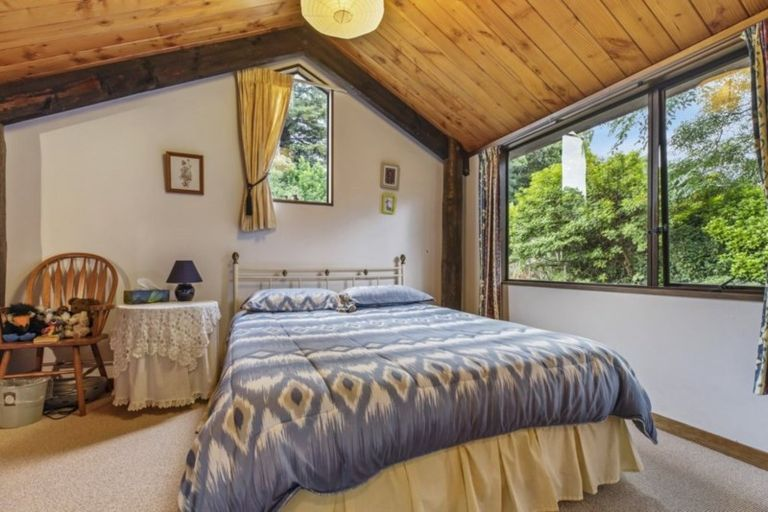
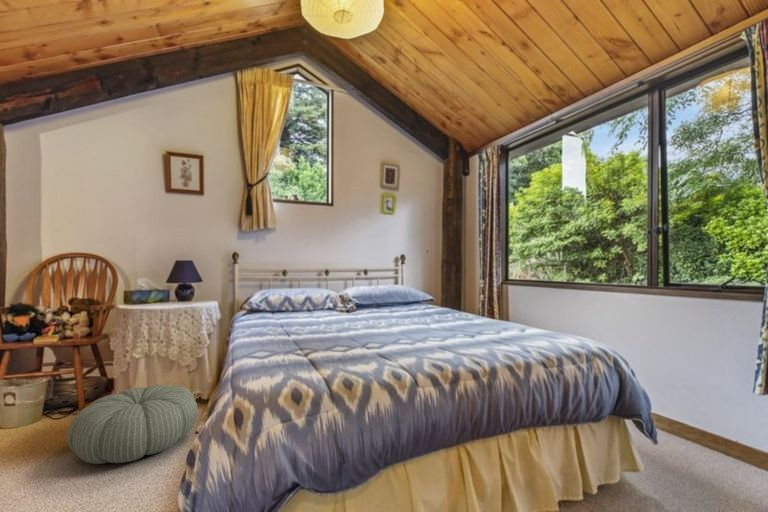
+ pouf [66,384,199,465]
